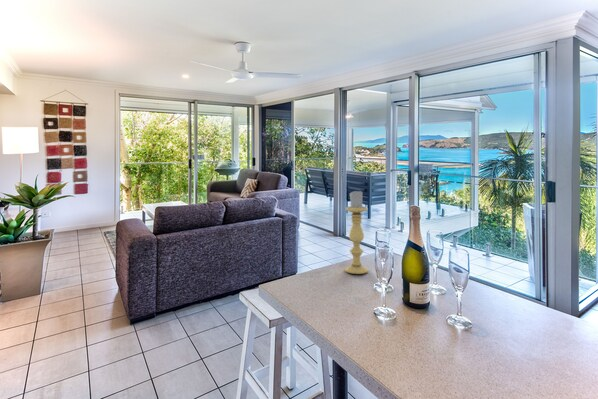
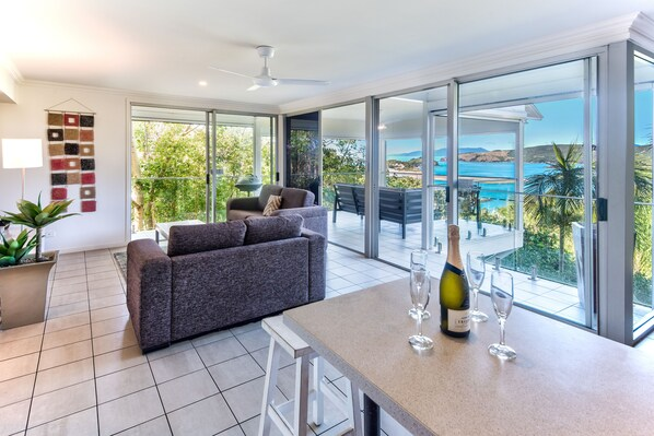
- candle holder [344,189,369,275]
